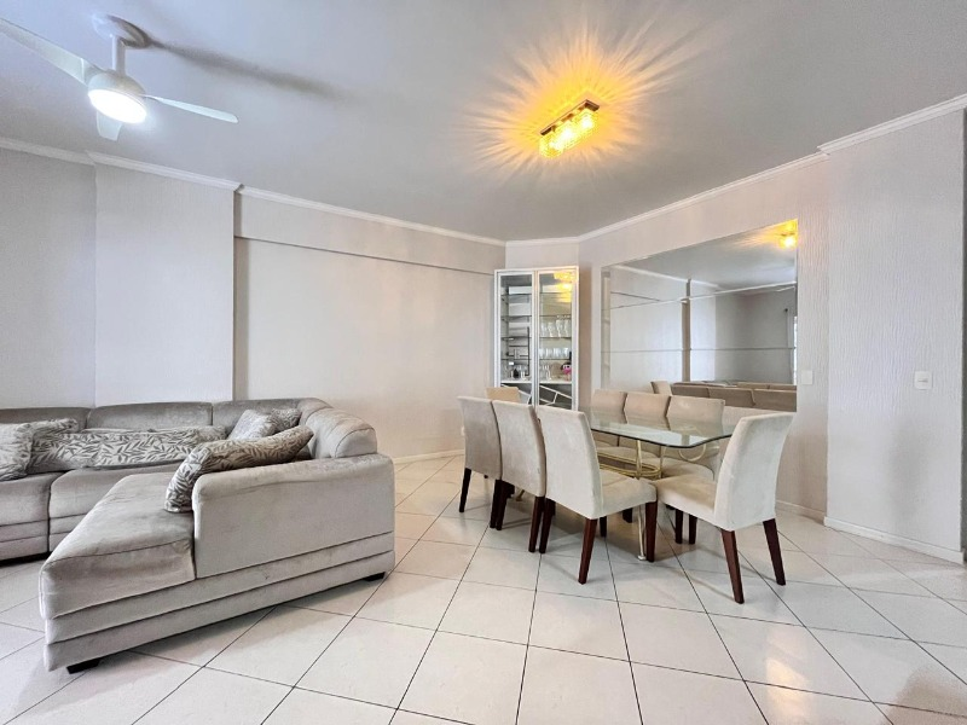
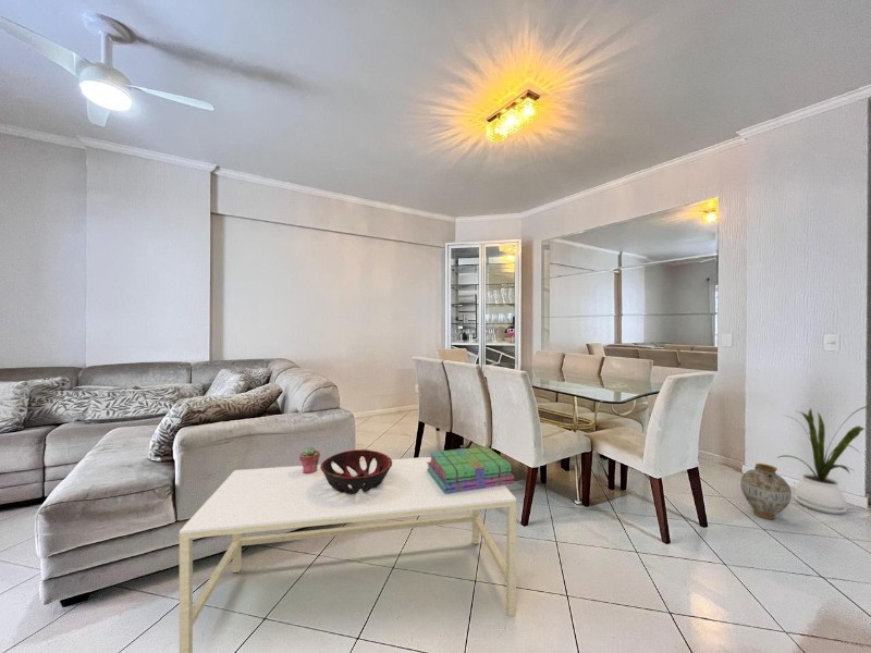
+ coffee table [179,456,517,653]
+ potted succulent [298,445,321,473]
+ decorative bowl [320,448,392,494]
+ house plant [776,404,871,515]
+ stack of books [427,445,515,493]
+ ceramic jug [739,463,793,520]
